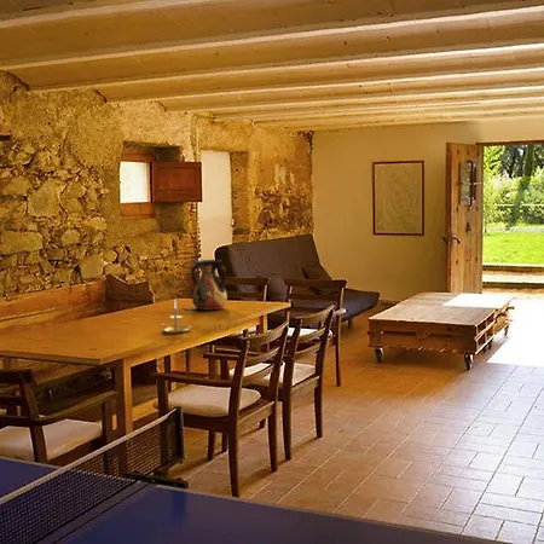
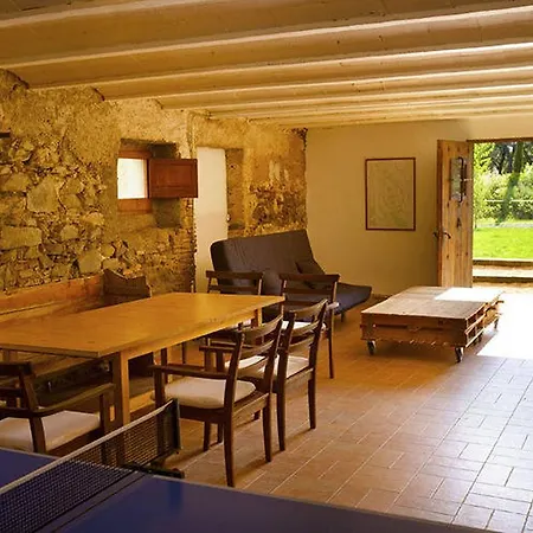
- vase [183,259,228,312]
- candle holder [161,300,191,335]
